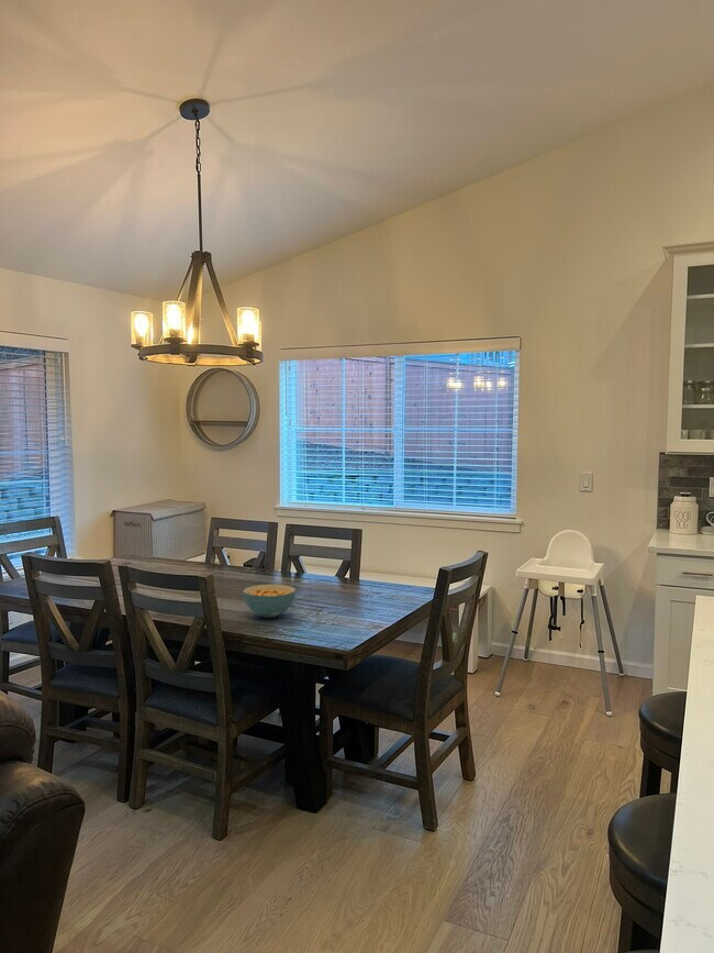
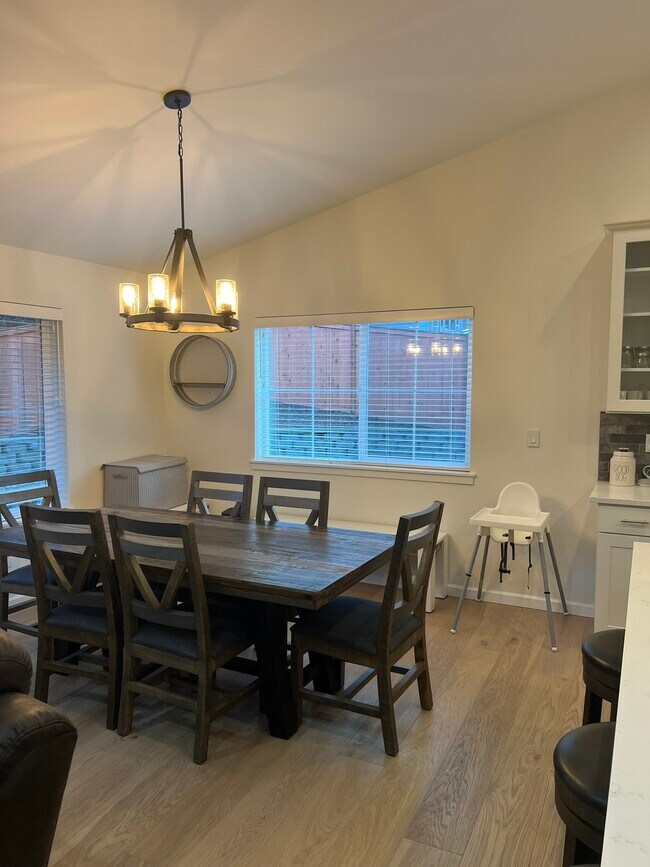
- cereal bowl [242,584,297,619]
